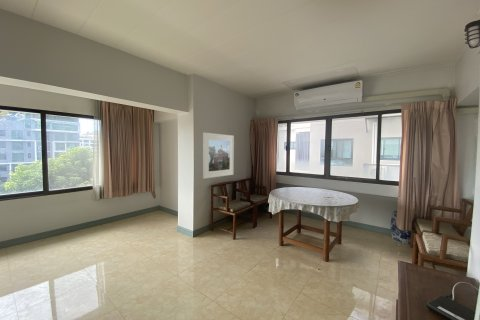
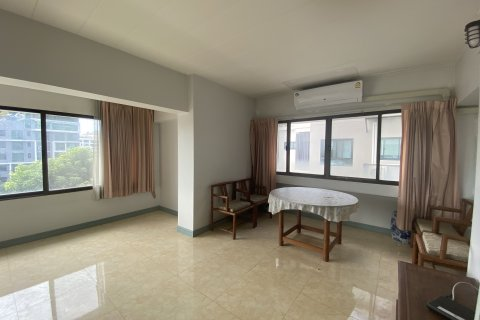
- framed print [202,132,235,179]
